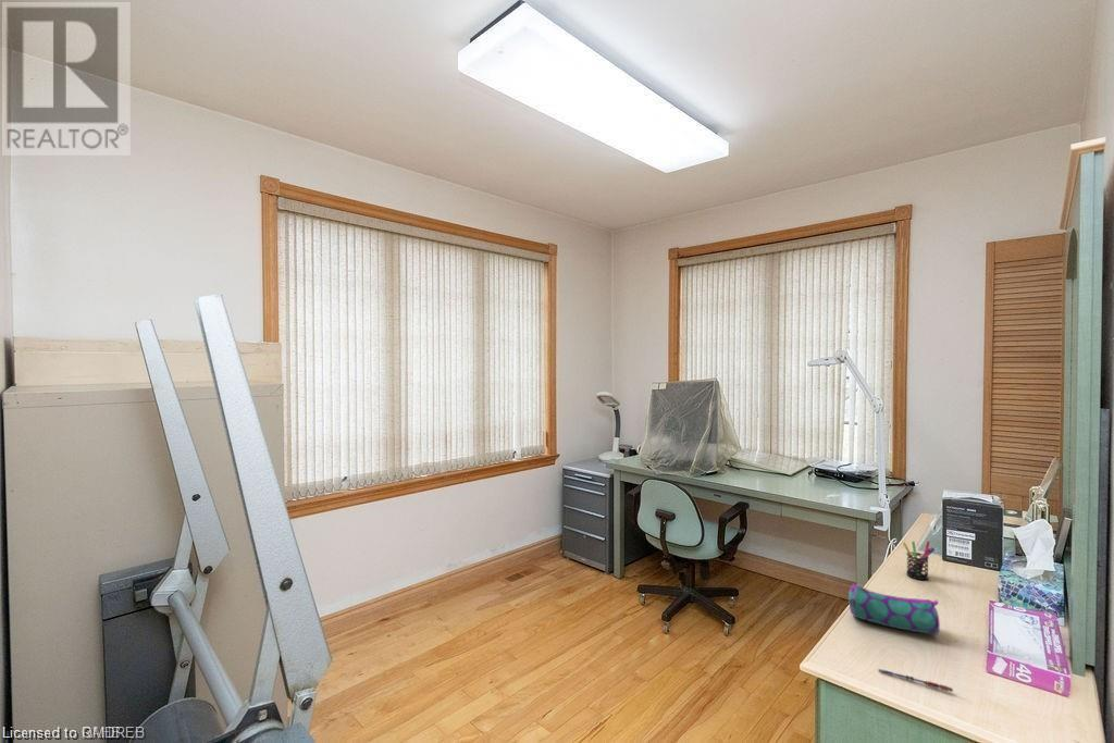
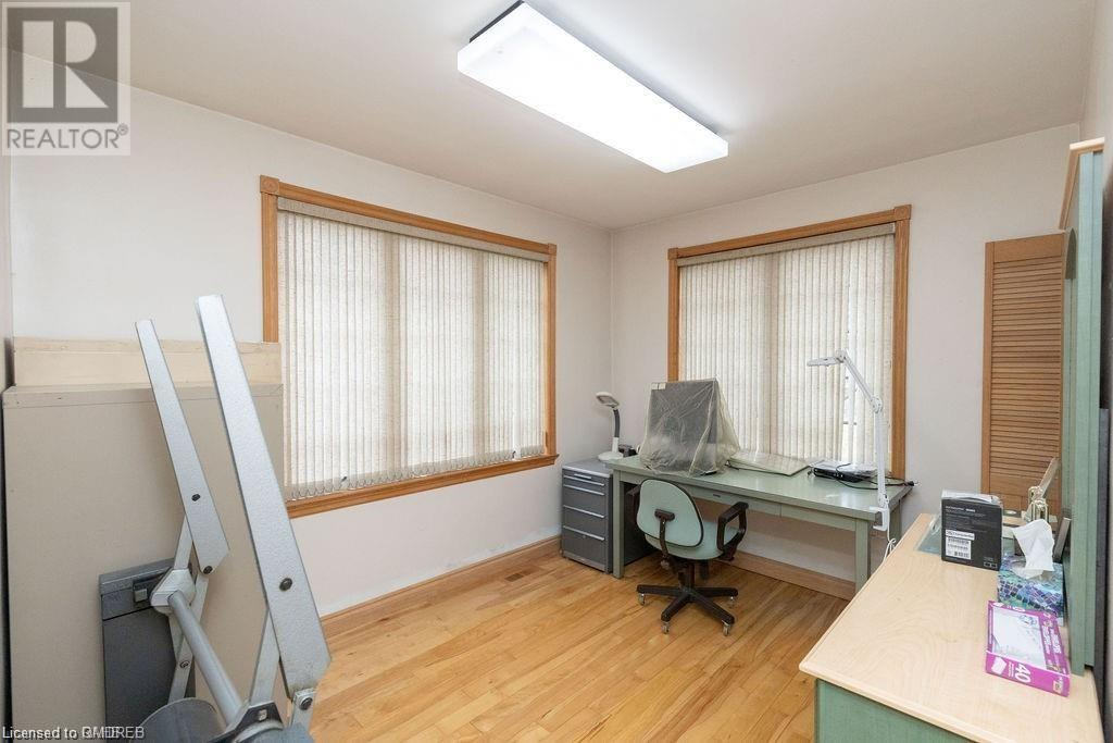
- pen [878,668,954,693]
- pen holder [902,540,936,581]
- pencil case [847,583,941,636]
